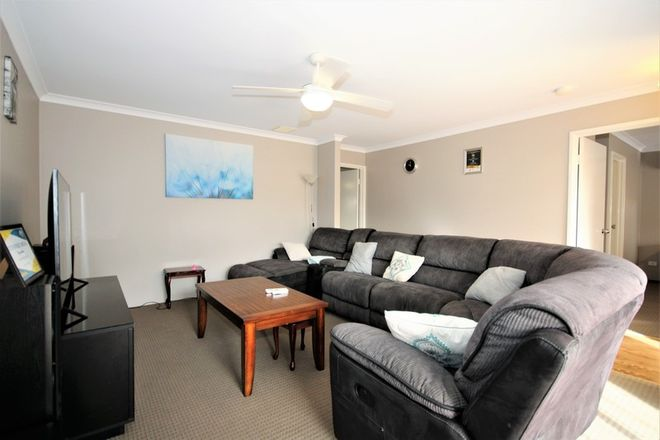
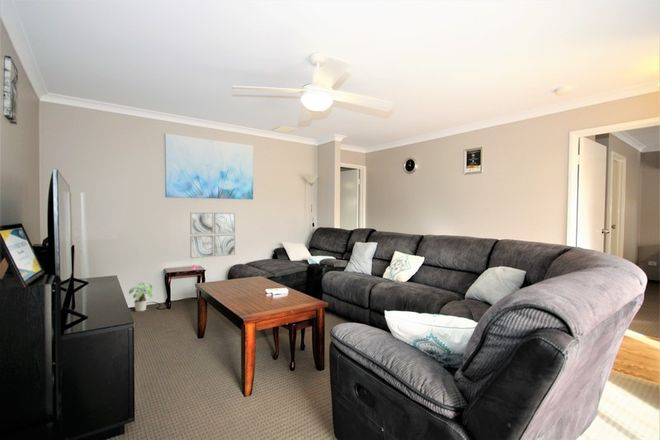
+ potted plant [128,282,154,312]
+ wall art [189,211,236,259]
